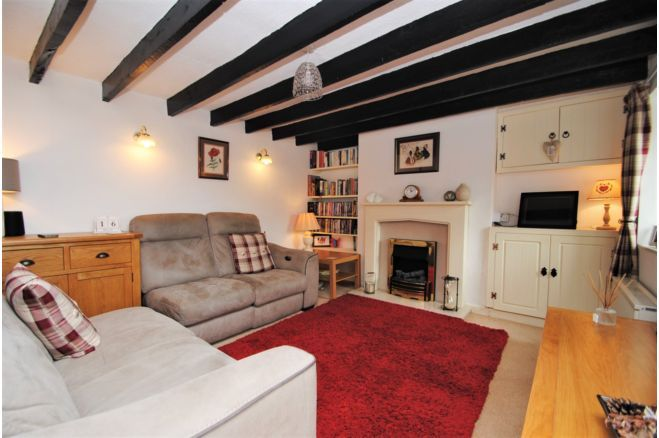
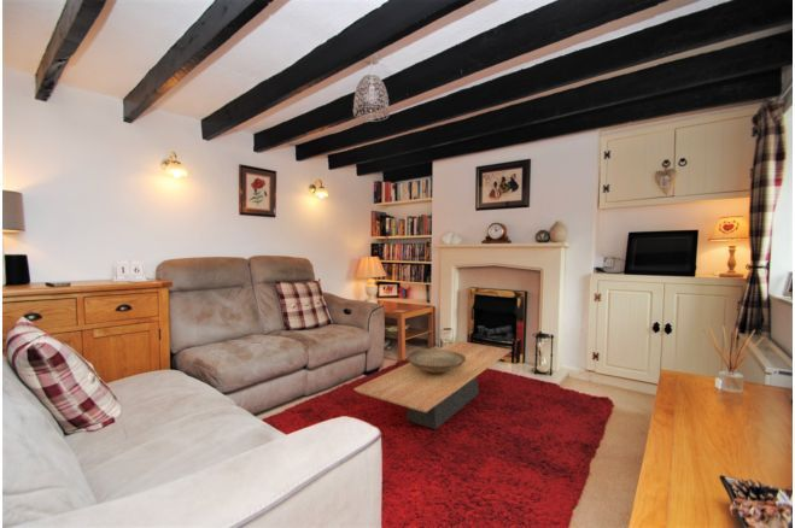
+ coffee table [352,340,513,430]
+ decorative bowl [405,348,466,375]
